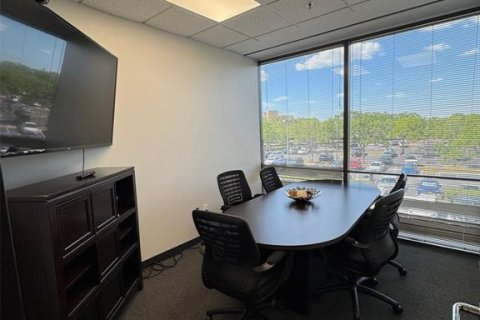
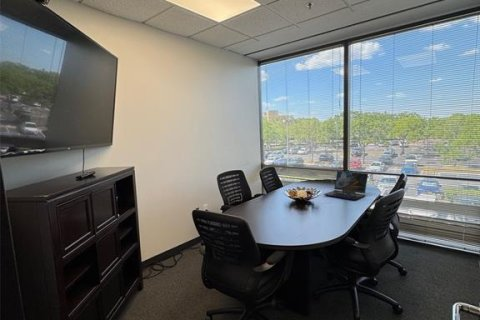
+ laptop [323,170,369,201]
